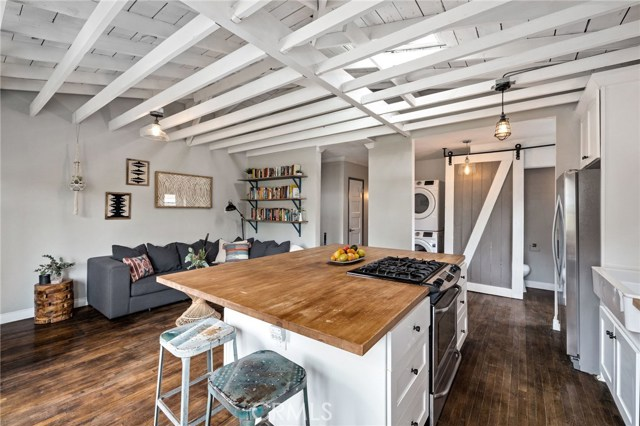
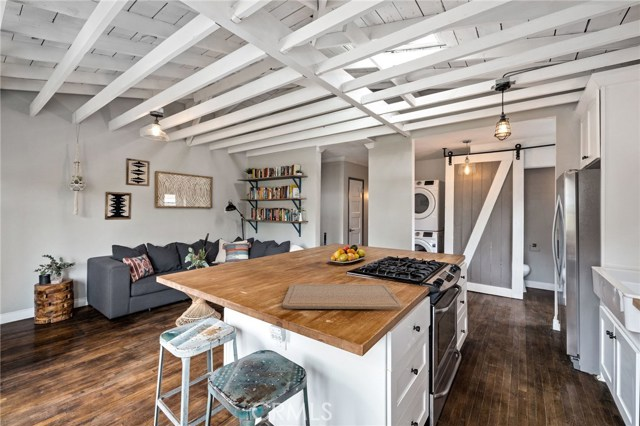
+ chopping board [282,283,404,310]
